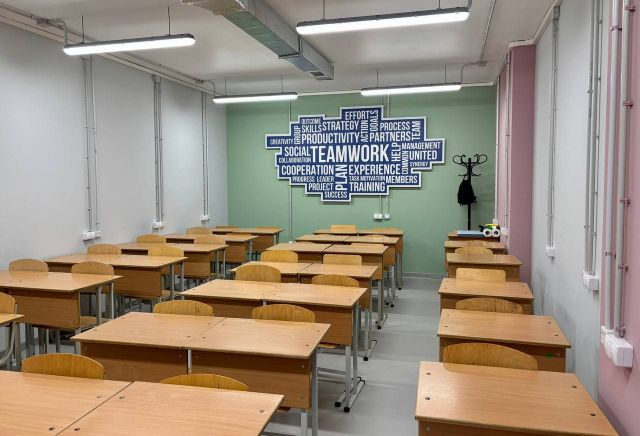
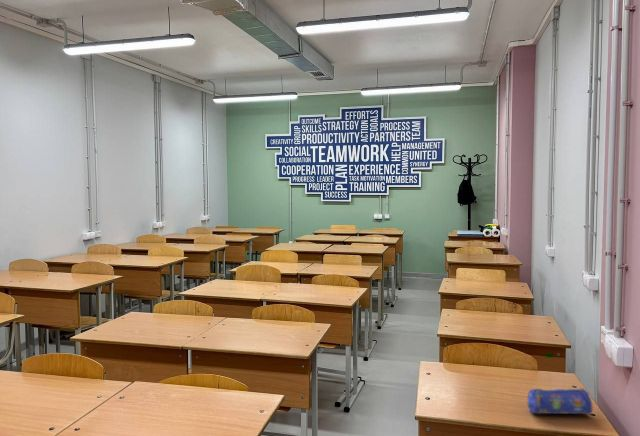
+ pencil case [526,387,594,415]
